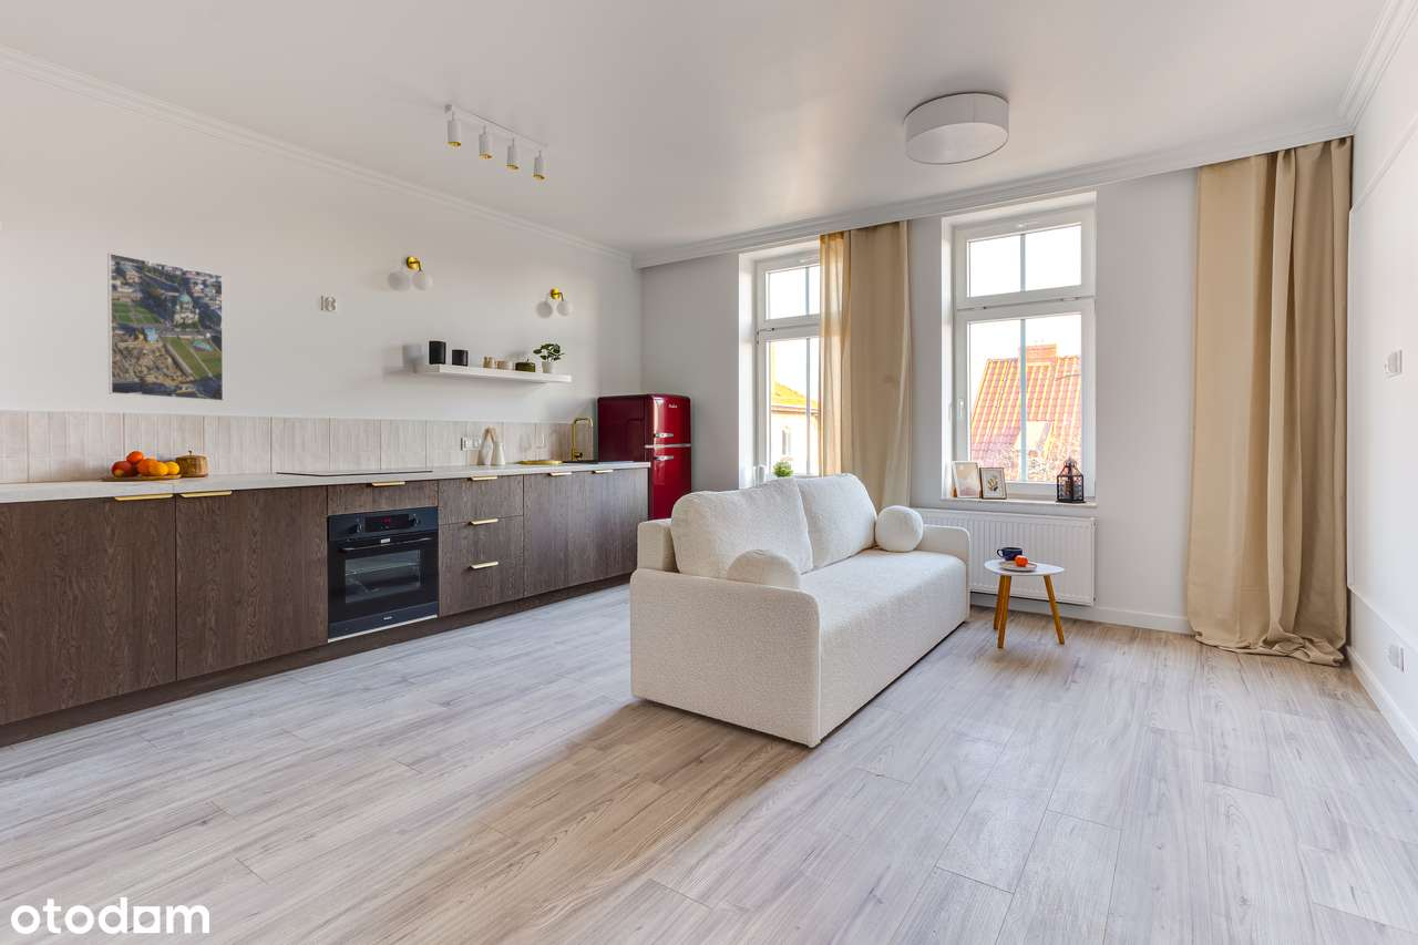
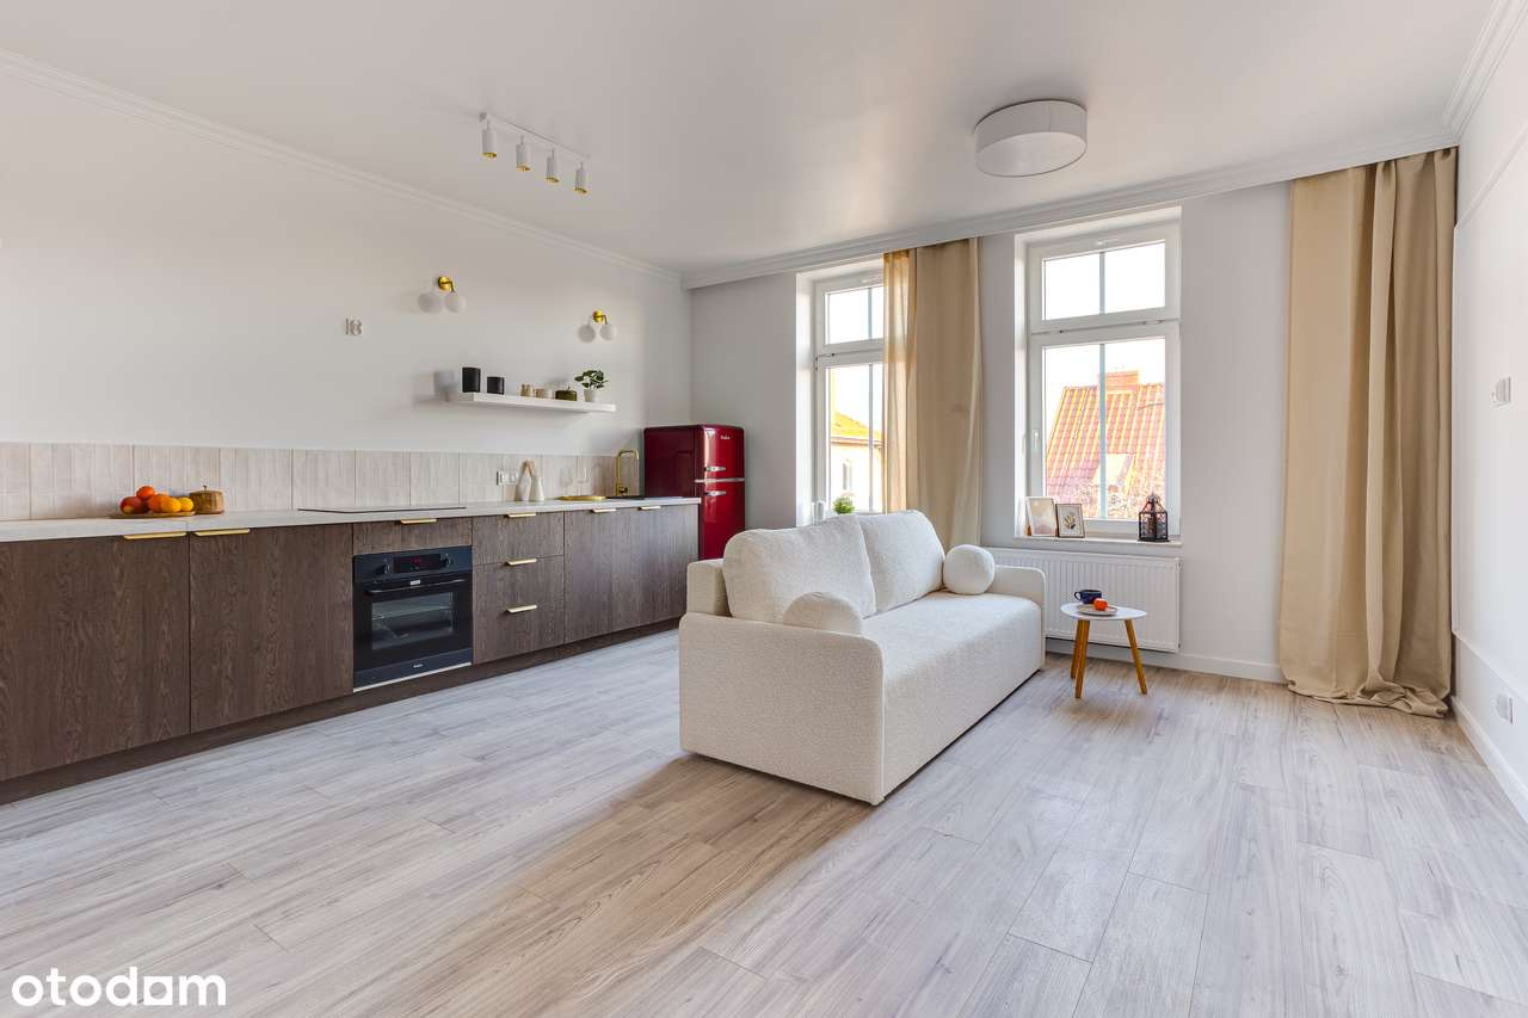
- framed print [106,251,225,402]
